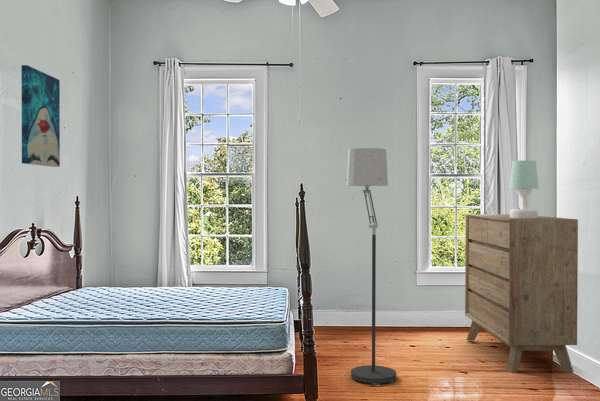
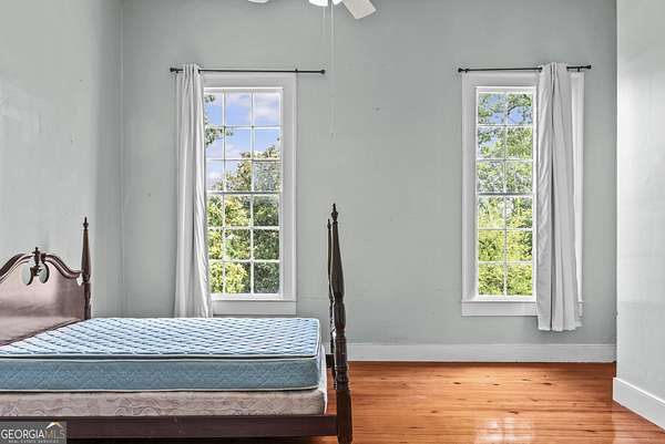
- wall art [21,64,61,168]
- dresser [464,213,579,374]
- table lamp [508,160,540,218]
- floor lamp [341,147,397,387]
